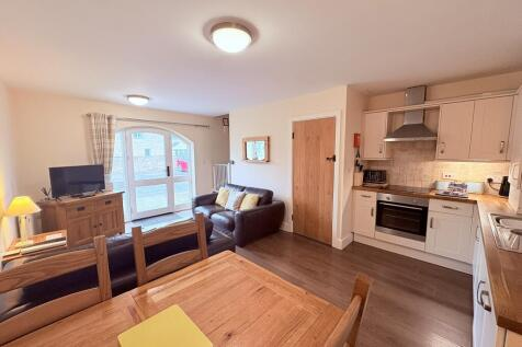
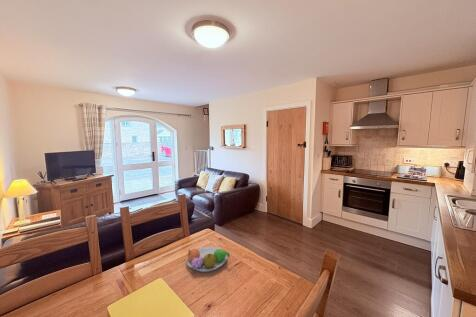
+ fruit bowl [186,246,231,273]
